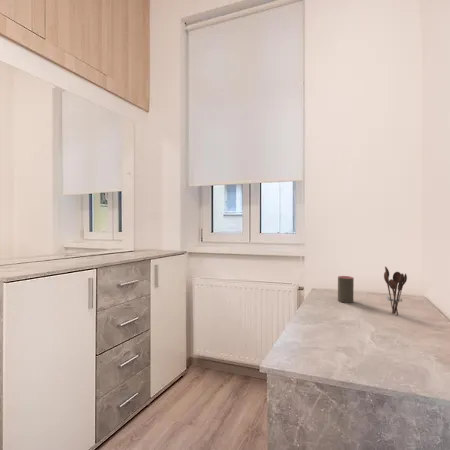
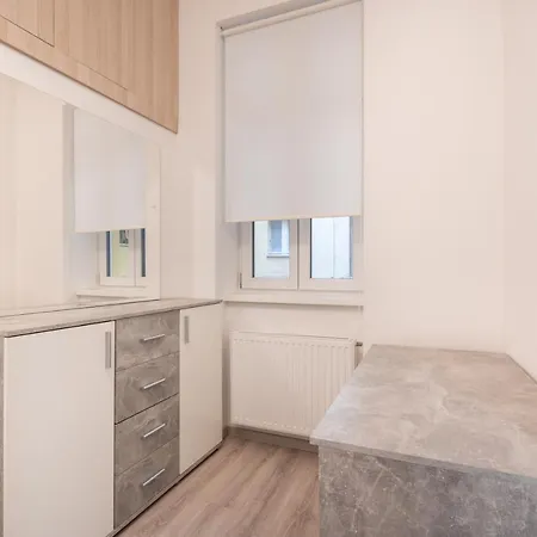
- utensil holder [383,265,408,316]
- cup [337,275,355,304]
